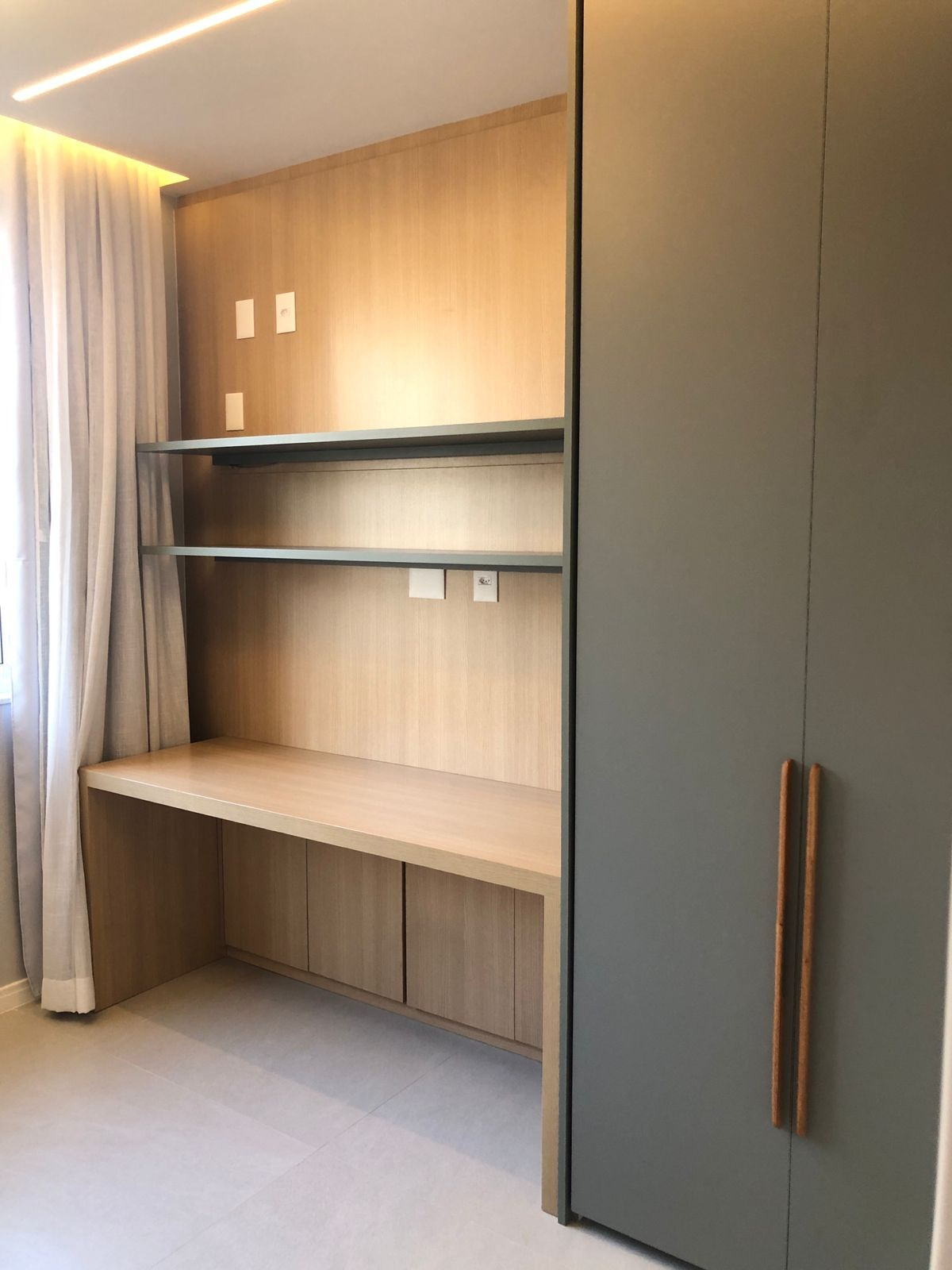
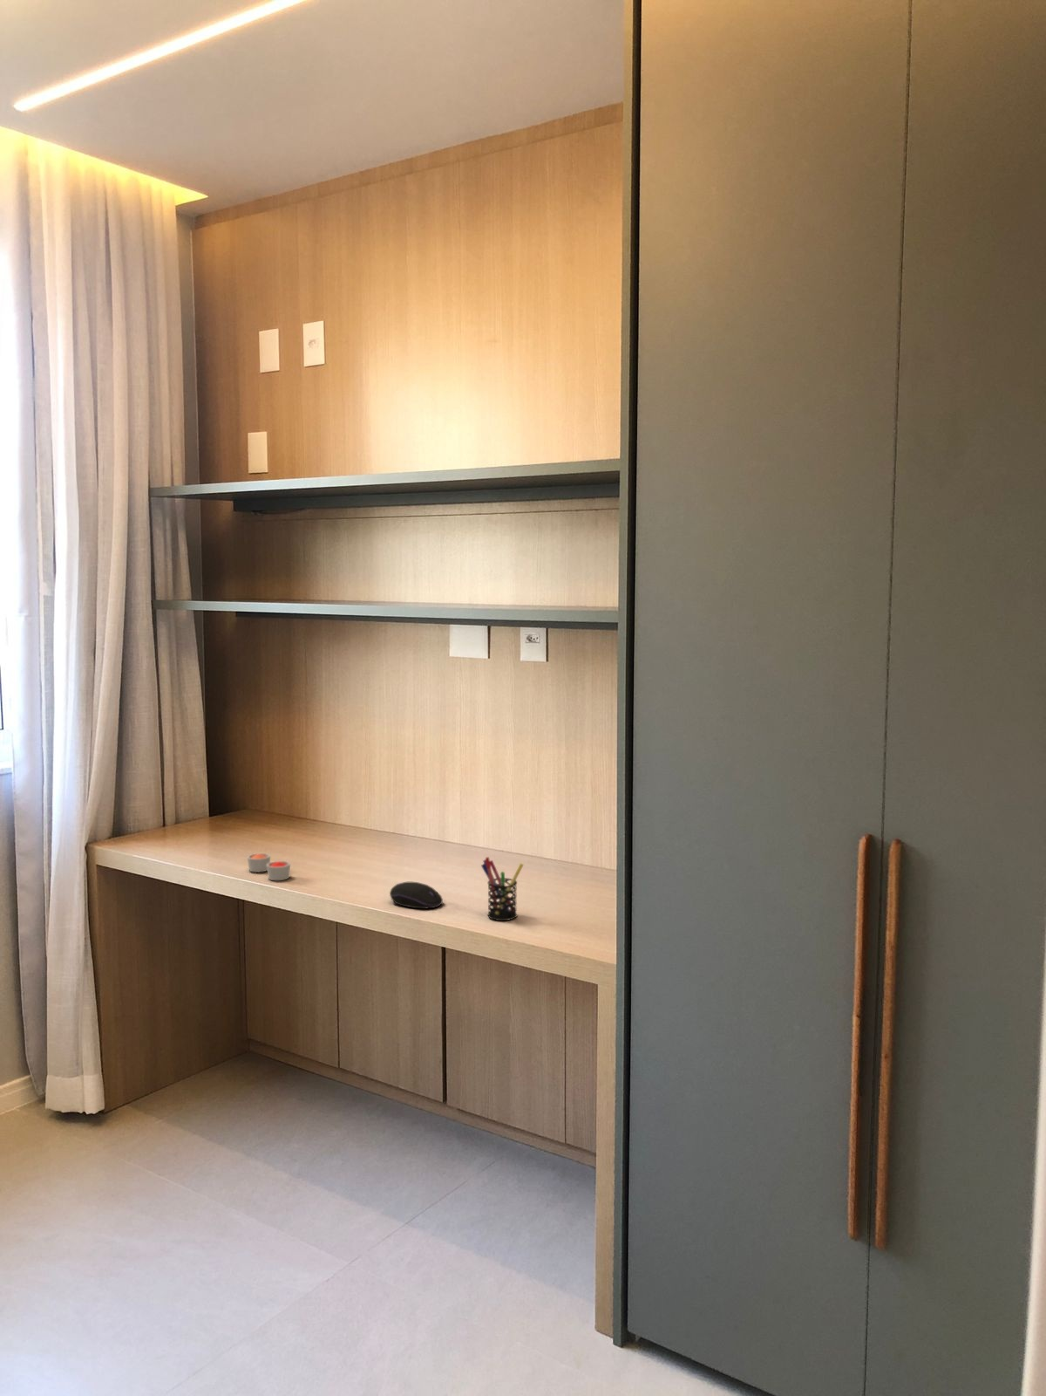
+ computer mouse [389,882,444,909]
+ candle [246,852,291,882]
+ pen holder [480,856,525,921]
